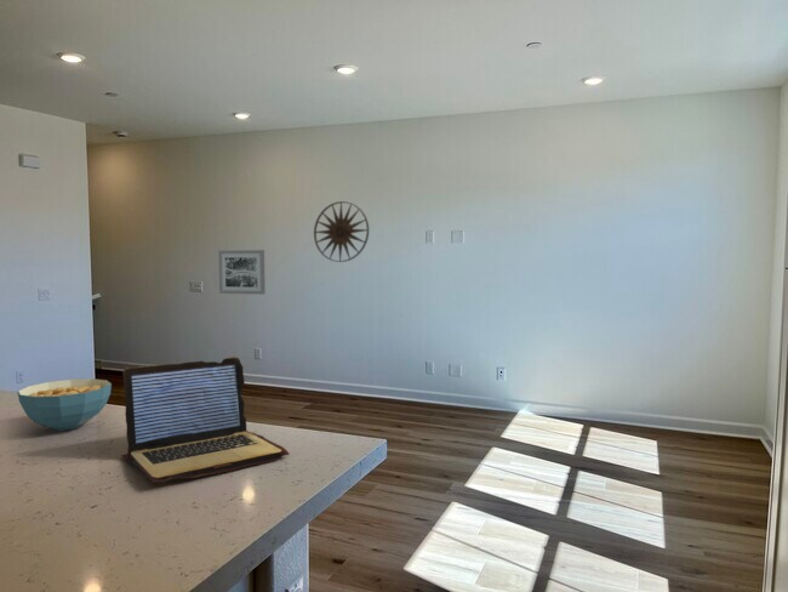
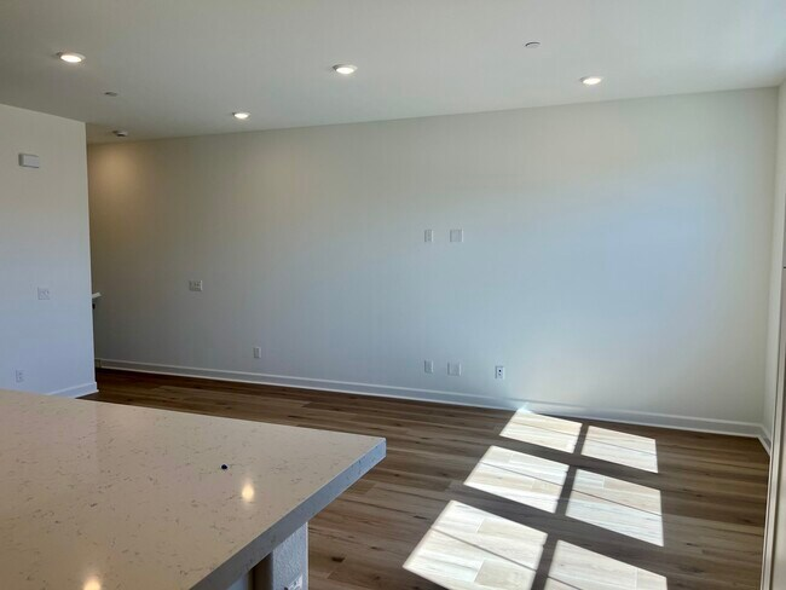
- cereal bowl [16,377,113,432]
- wall art [217,249,267,296]
- laptop [120,355,291,484]
- wall art [313,200,370,263]
